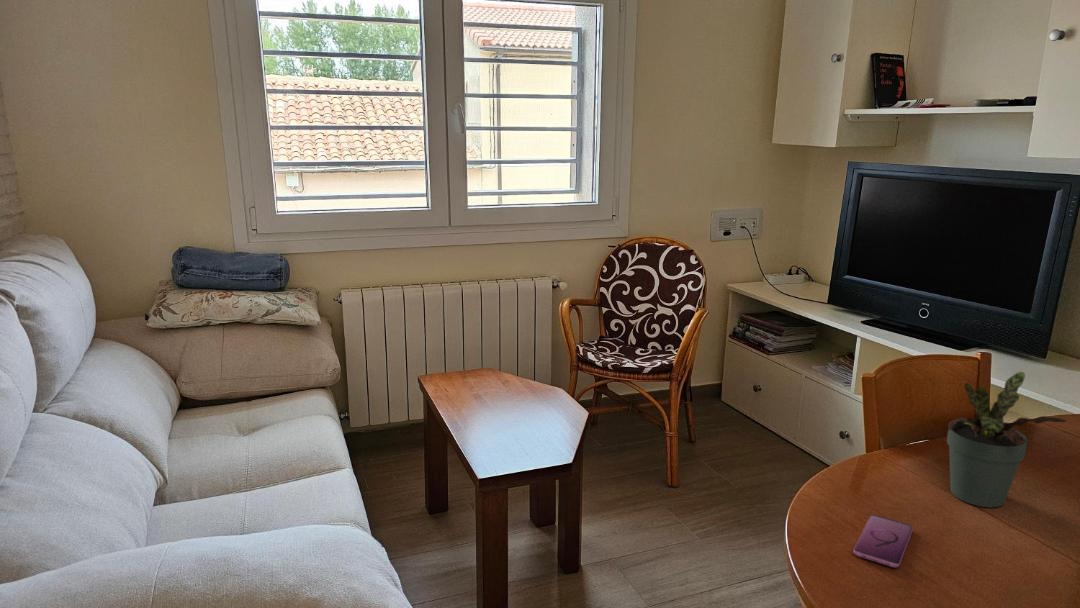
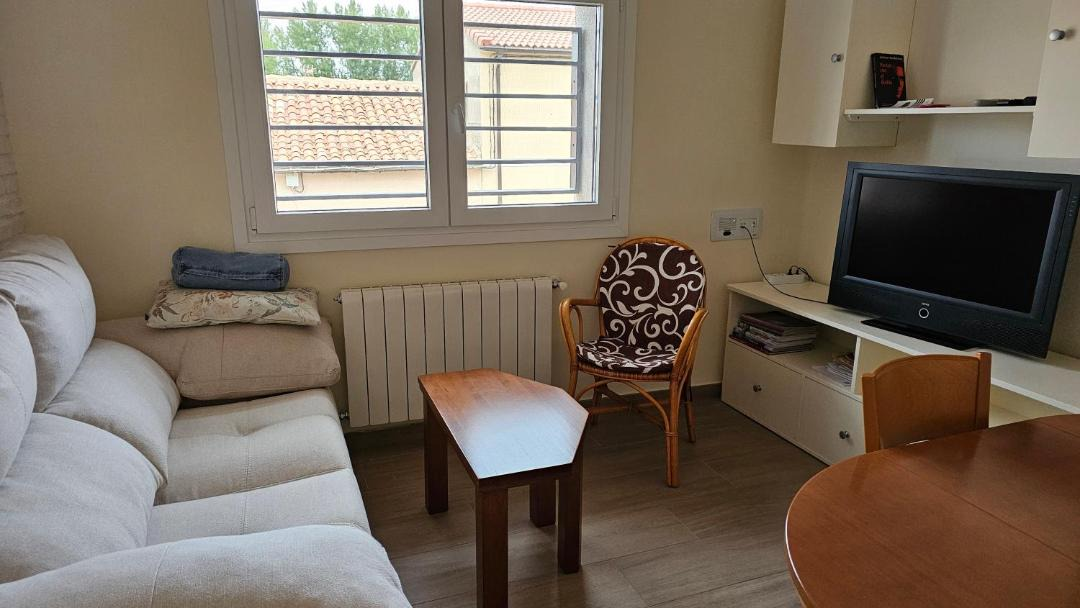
- potted plant [946,371,1067,508]
- smartphone [852,514,914,569]
